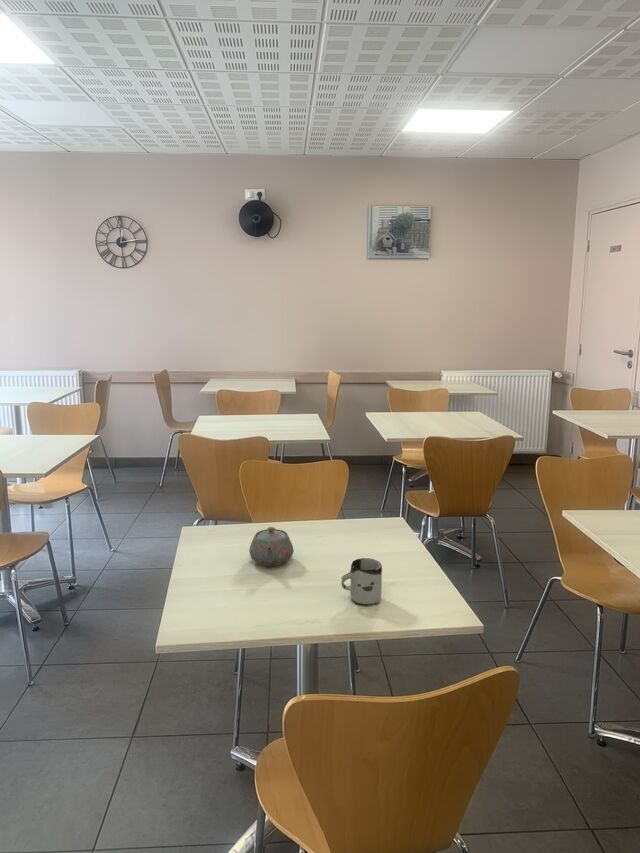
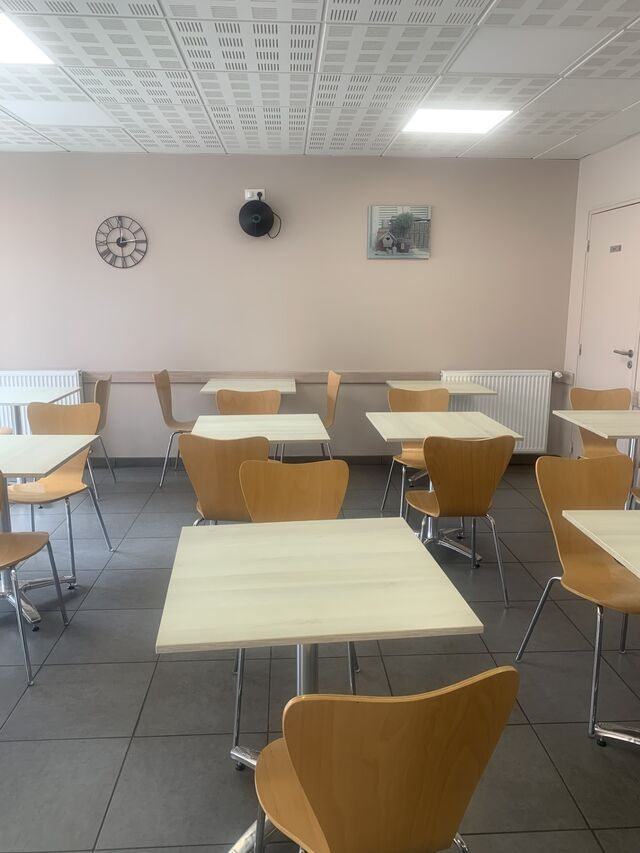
- cup [340,557,383,606]
- teapot [248,526,295,567]
